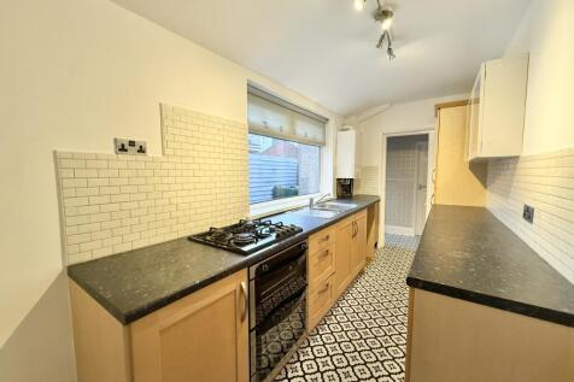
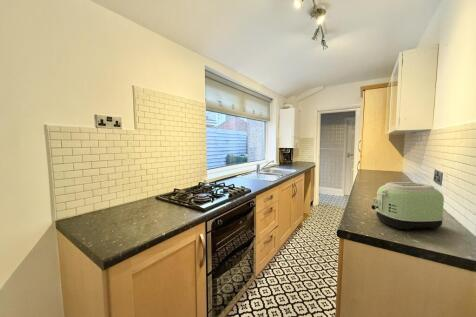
+ toaster [370,181,445,230]
